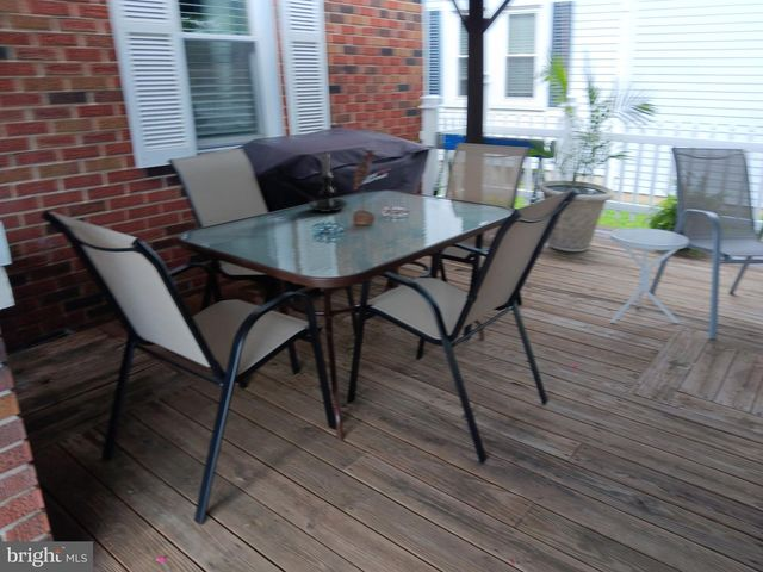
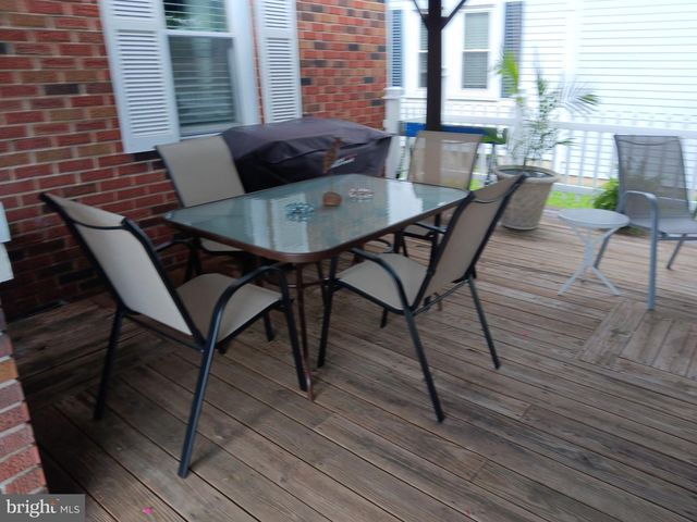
- candle holder [308,149,351,213]
